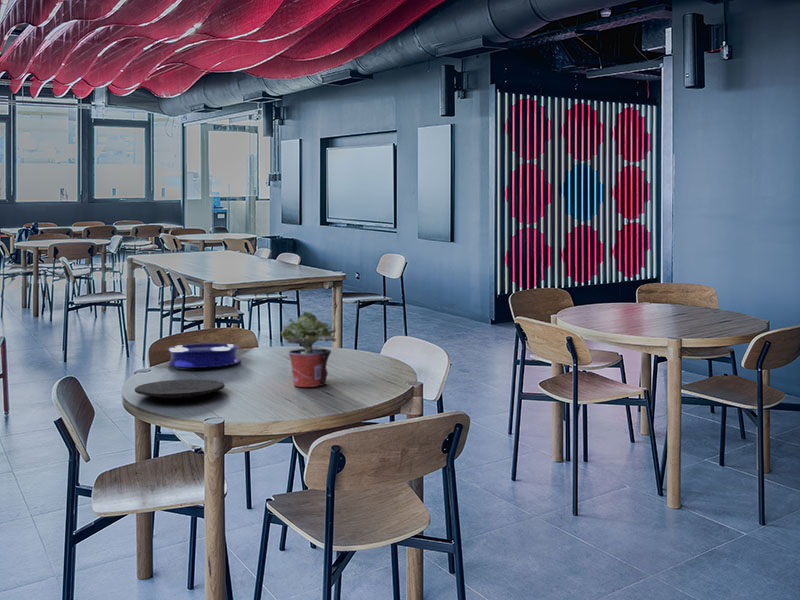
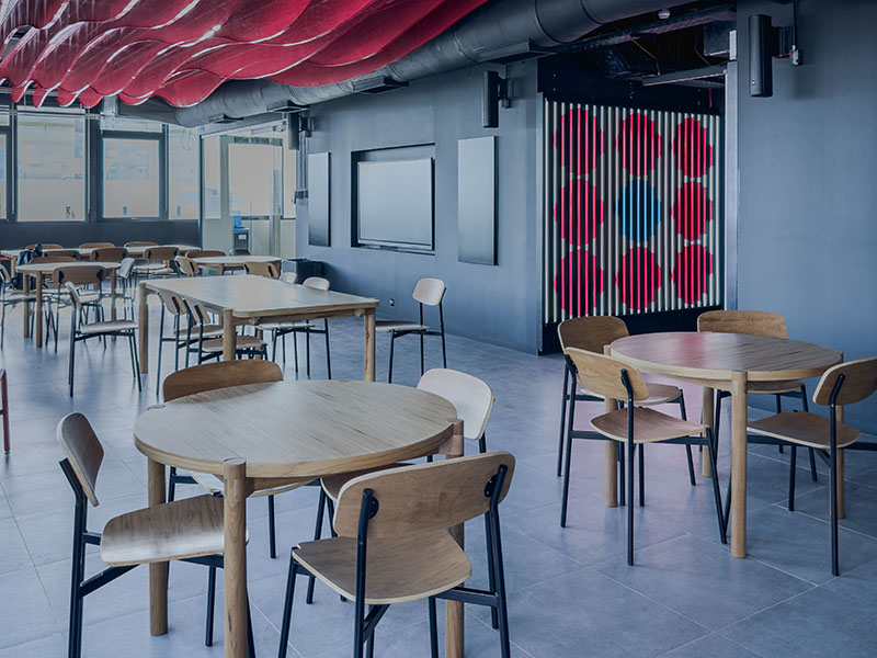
- plate [134,378,226,400]
- potted plant [280,311,337,388]
- plate [166,342,241,369]
